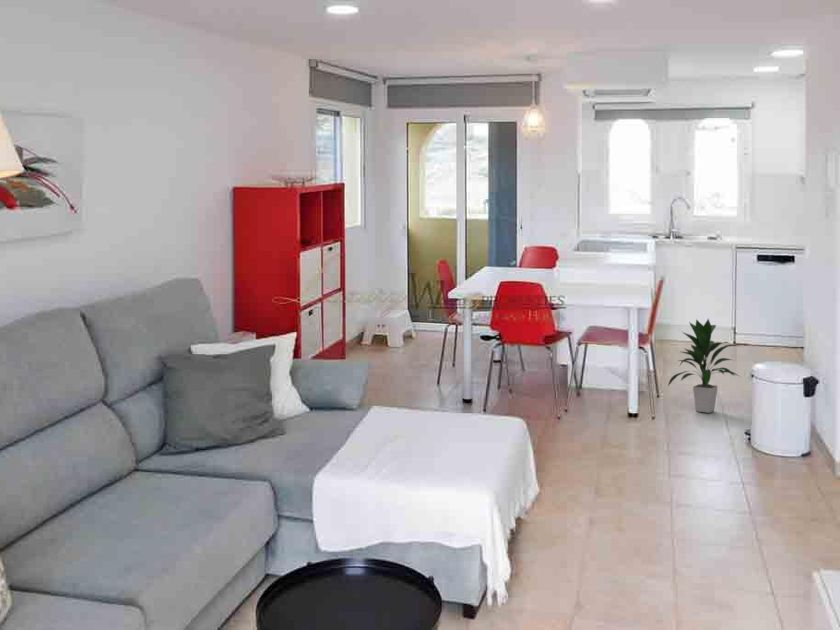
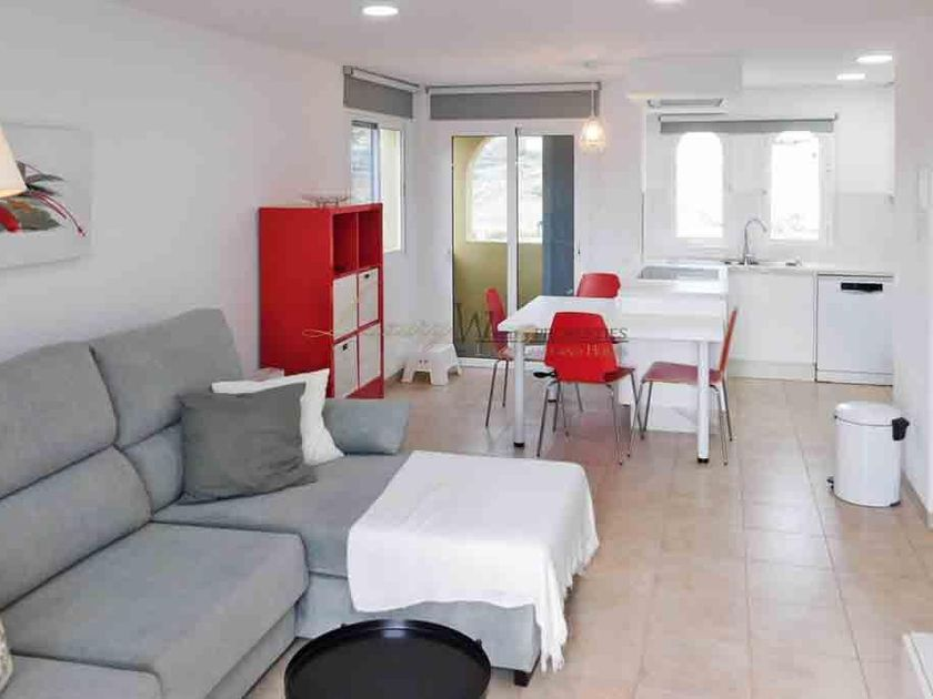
- indoor plant [666,318,741,414]
